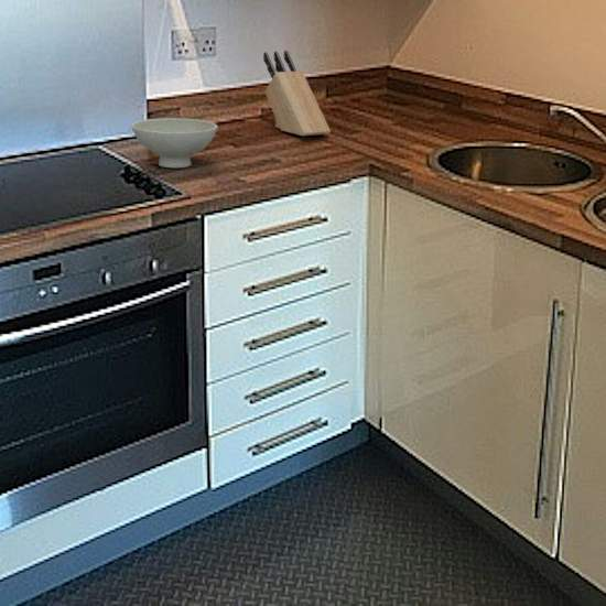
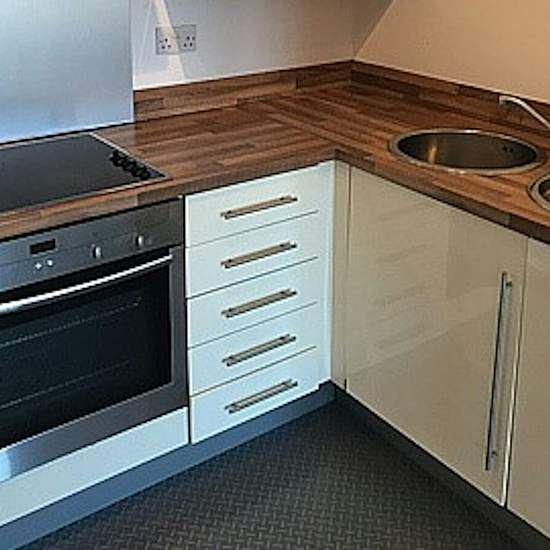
- bowl [130,117,218,169]
- knife block [262,50,332,137]
